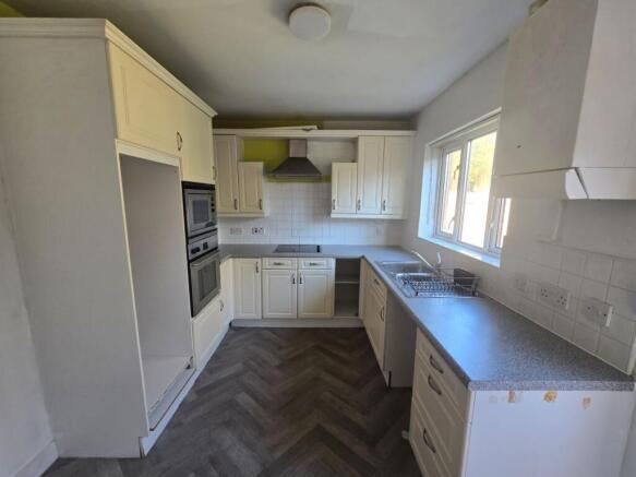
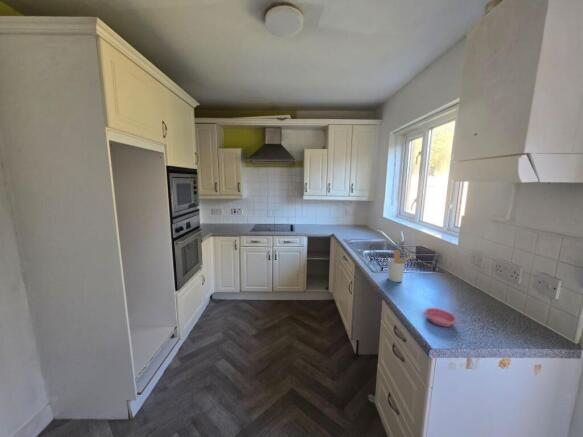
+ saucer [423,307,458,328]
+ utensil holder [387,249,415,283]
